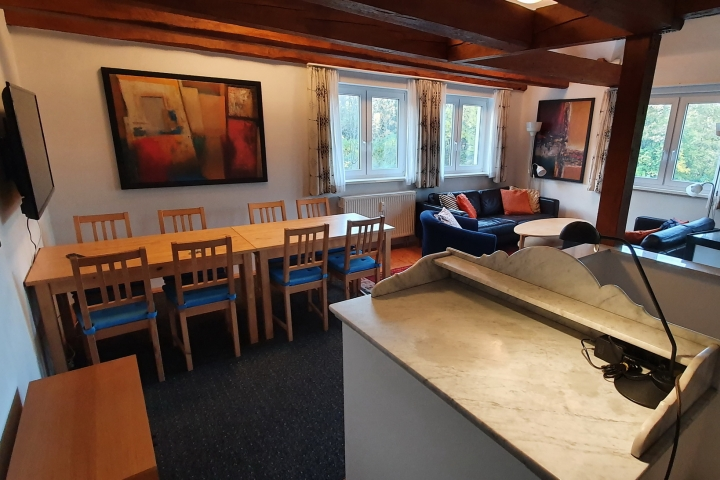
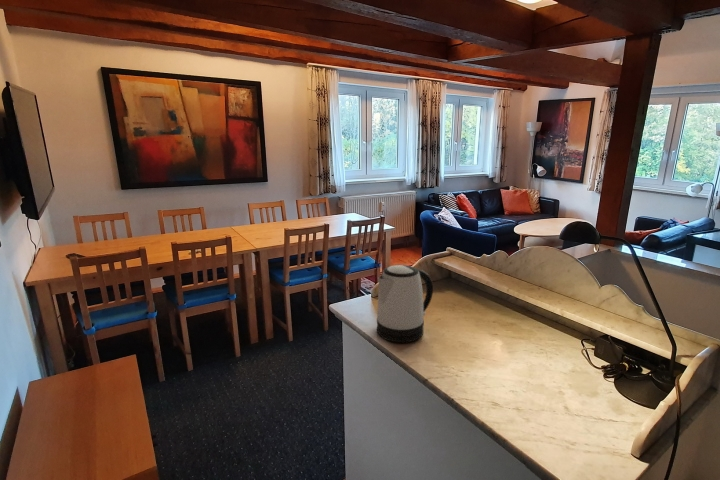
+ kettle [376,264,434,344]
